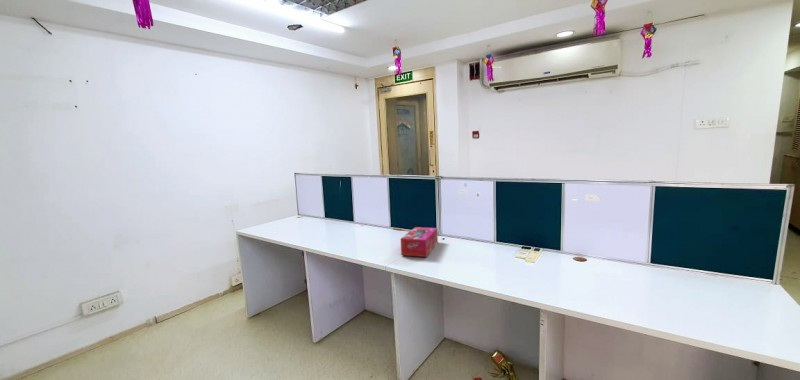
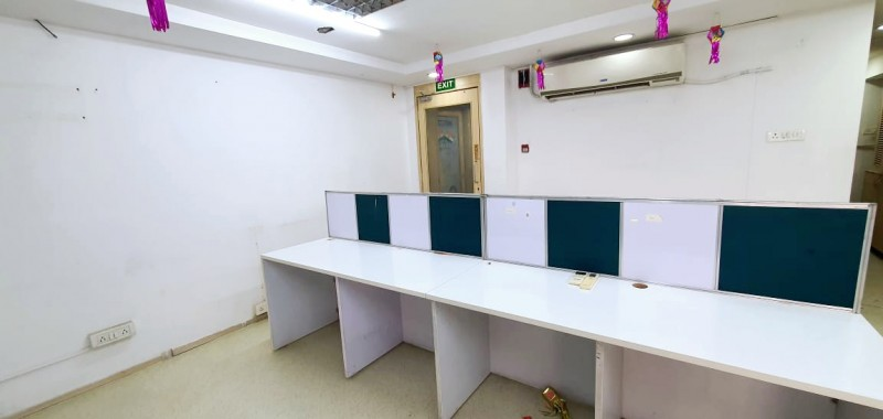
- tissue box [400,226,439,258]
